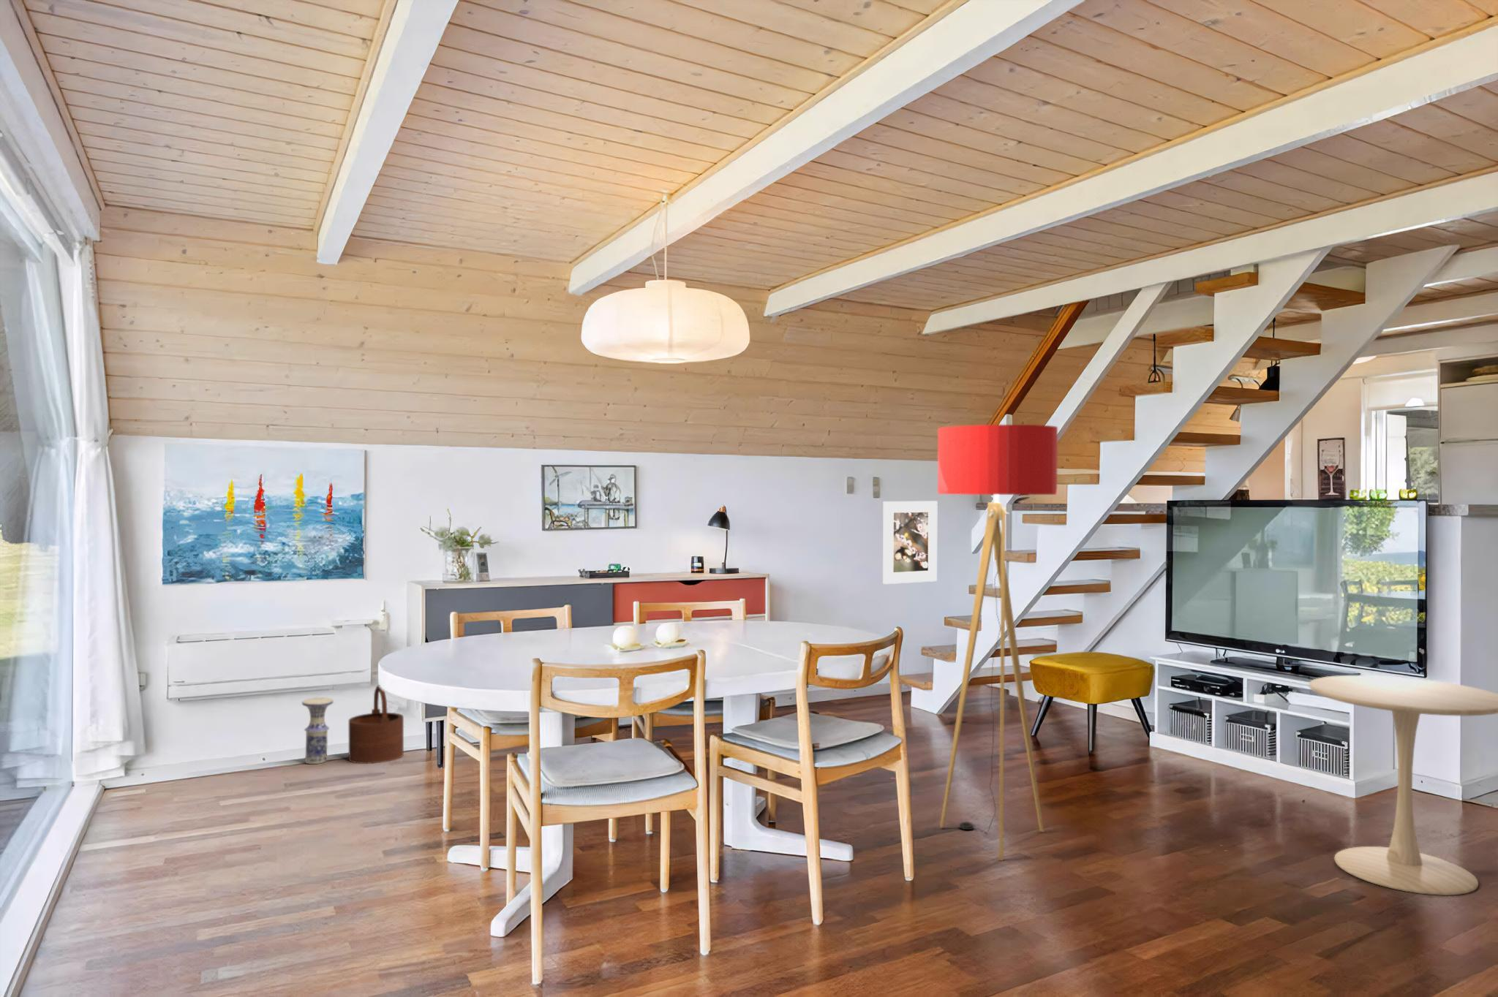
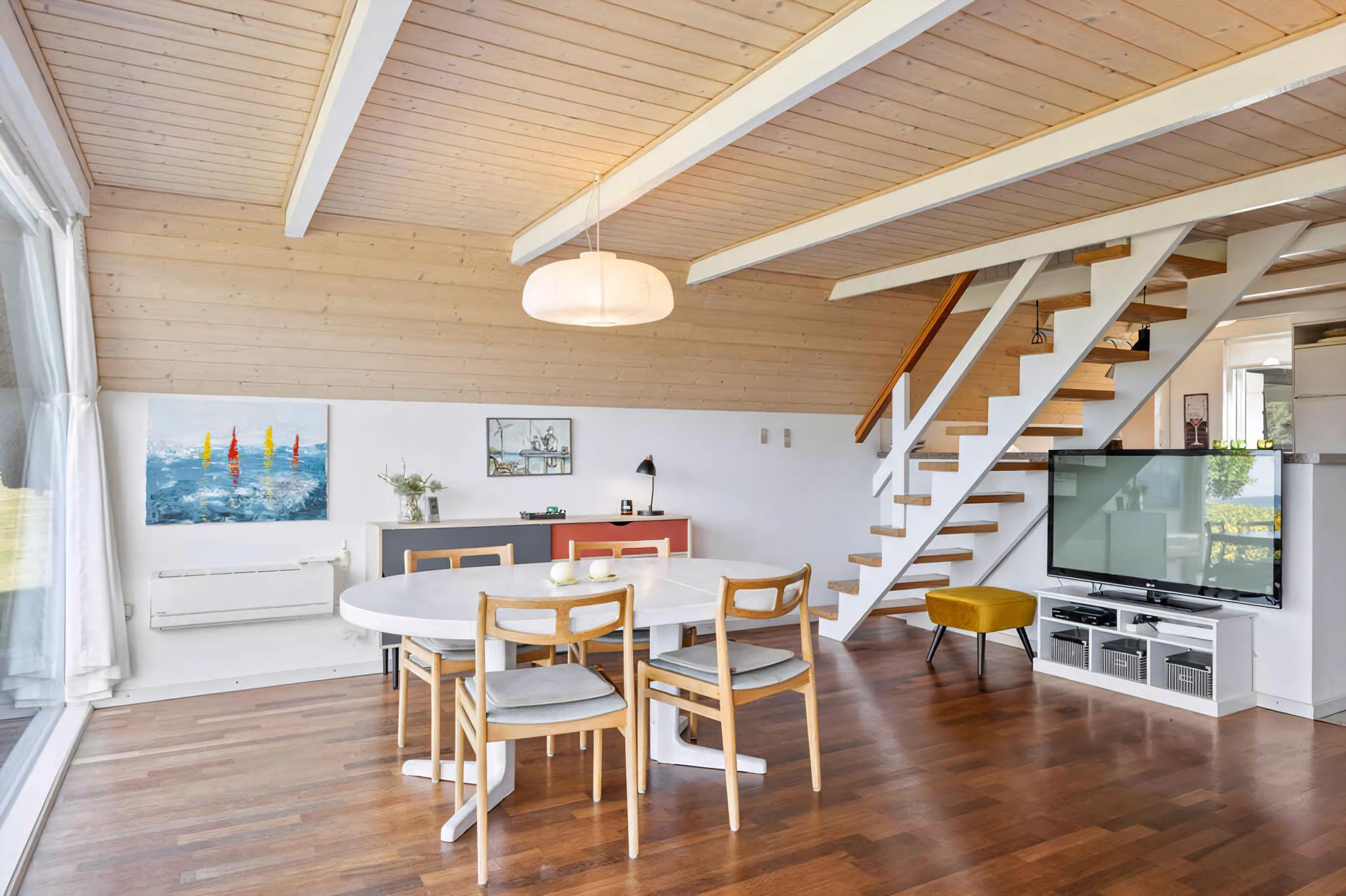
- side table [1309,674,1498,896]
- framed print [883,501,938,585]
- vase [302,697,334,764]
- floor lamp [937,424,1058,861]
- wooden bucket [348,685,404,764]
